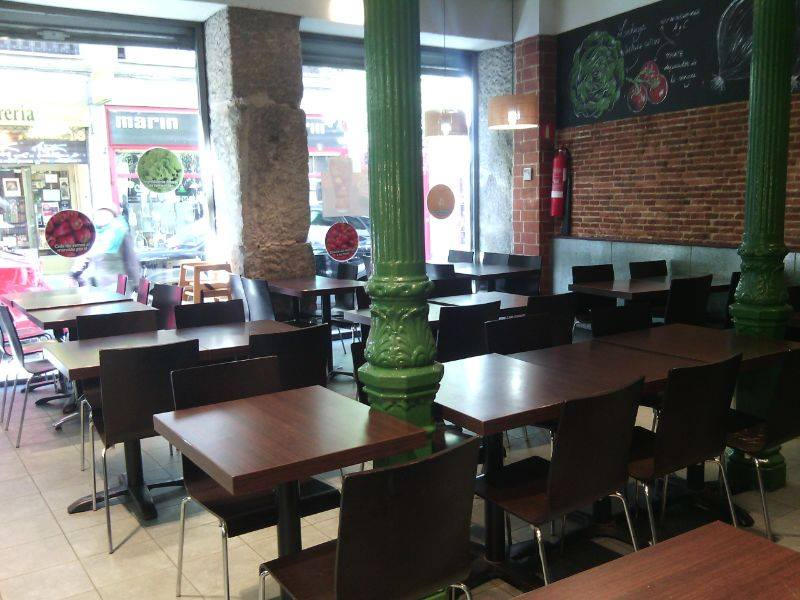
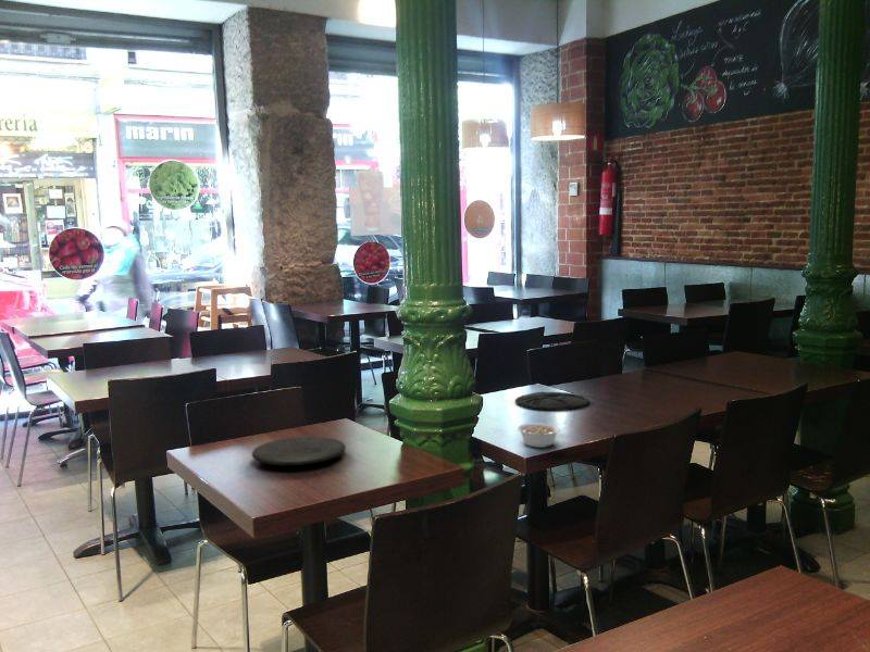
+ legume [517,422,561,449]
+ plate [251,436,347,466]
+ plate [514,390,591,412]
